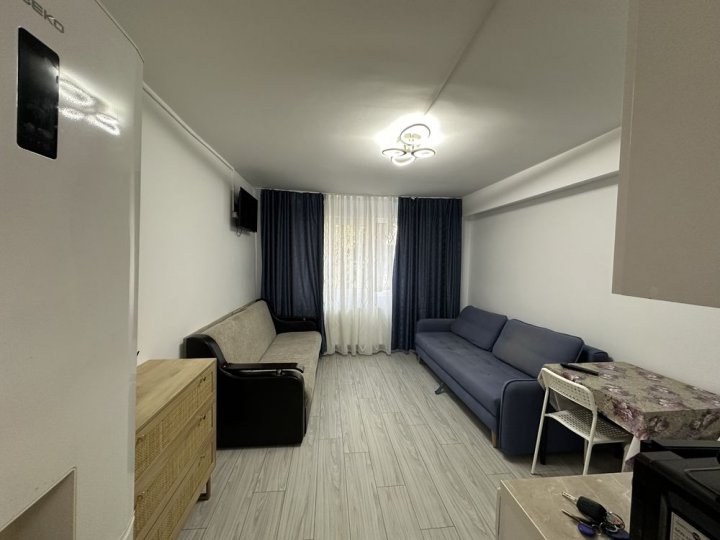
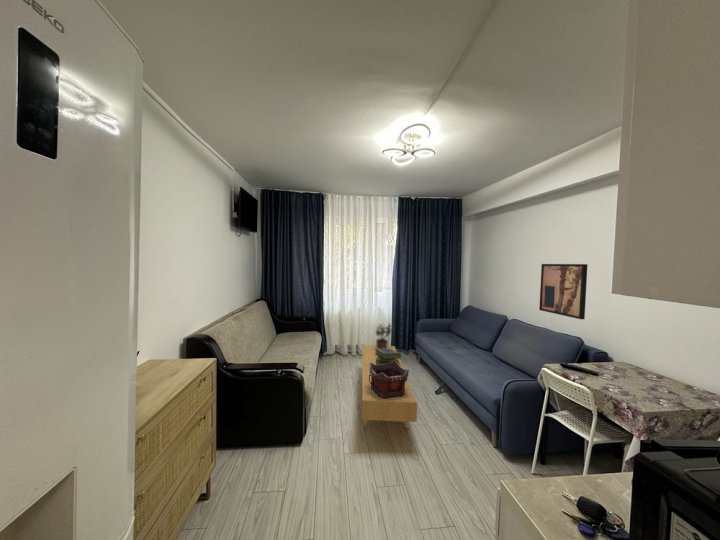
+ potted plant [374,322,393,349]
+ decorative container [369,360,410,399]
+ stack of books [375,349,402,366]
+ tv console [361,344,418,429]
+ wall art [538,263,589,320]
